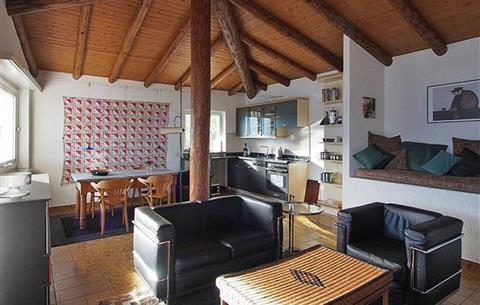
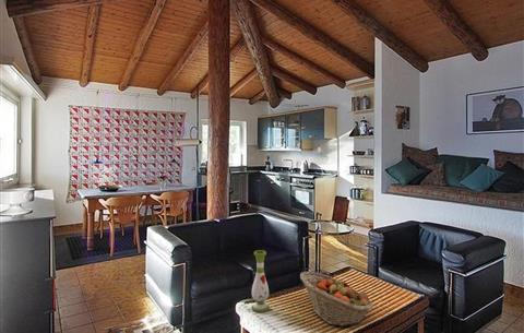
+ fruit basket [299,271,374,328]
+ vase [250,249,271,313]
